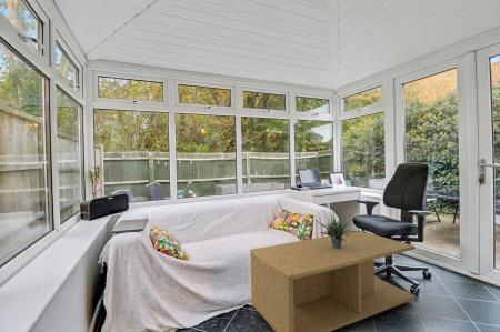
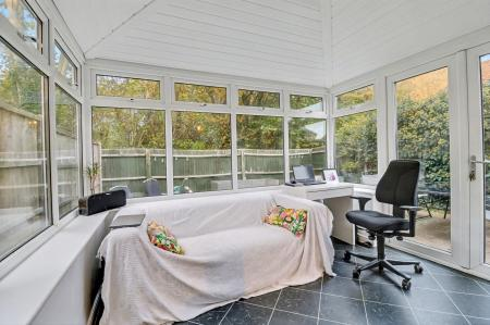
- potted plant [313,209,361,249]
- coffee table [249,230,417,332]
